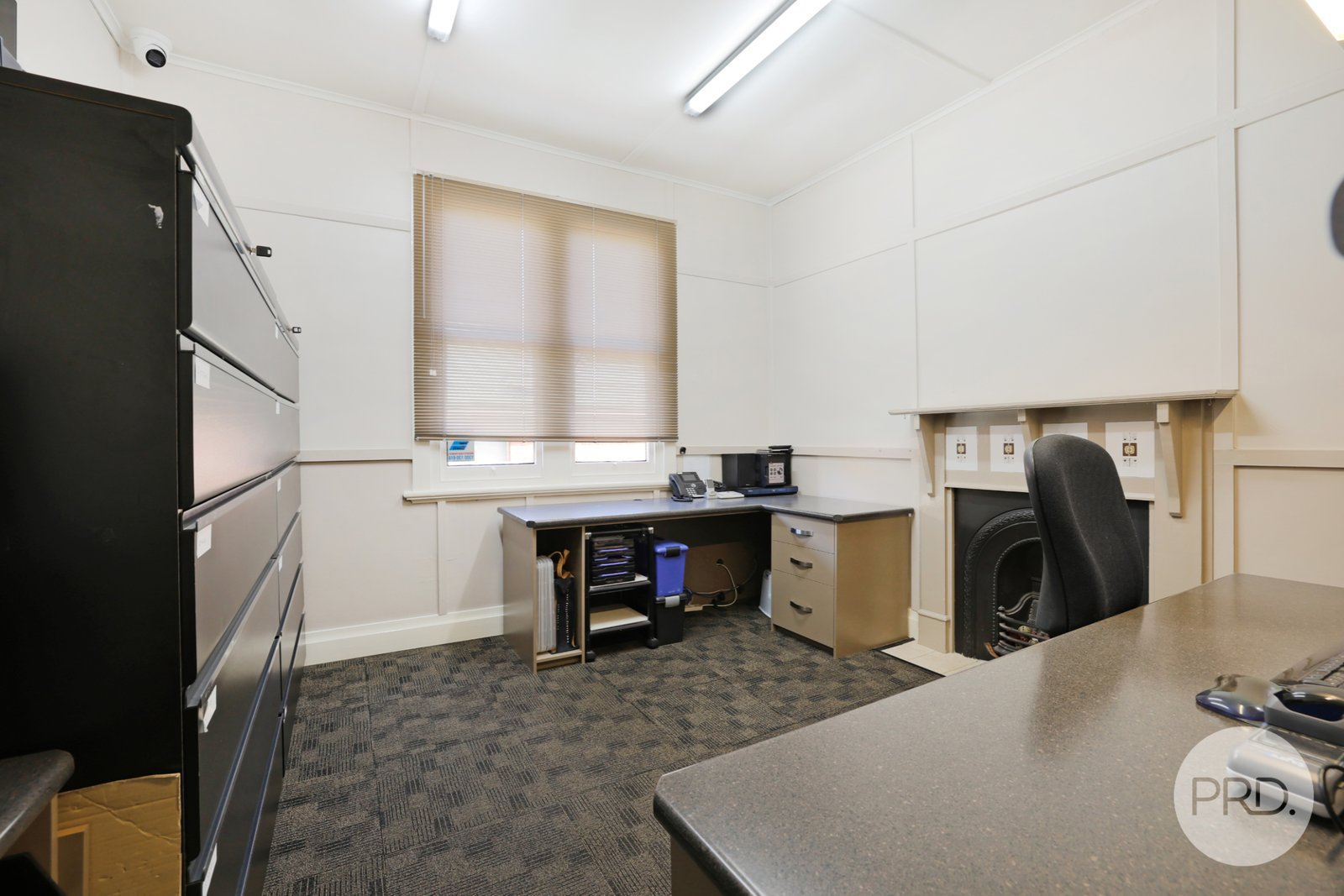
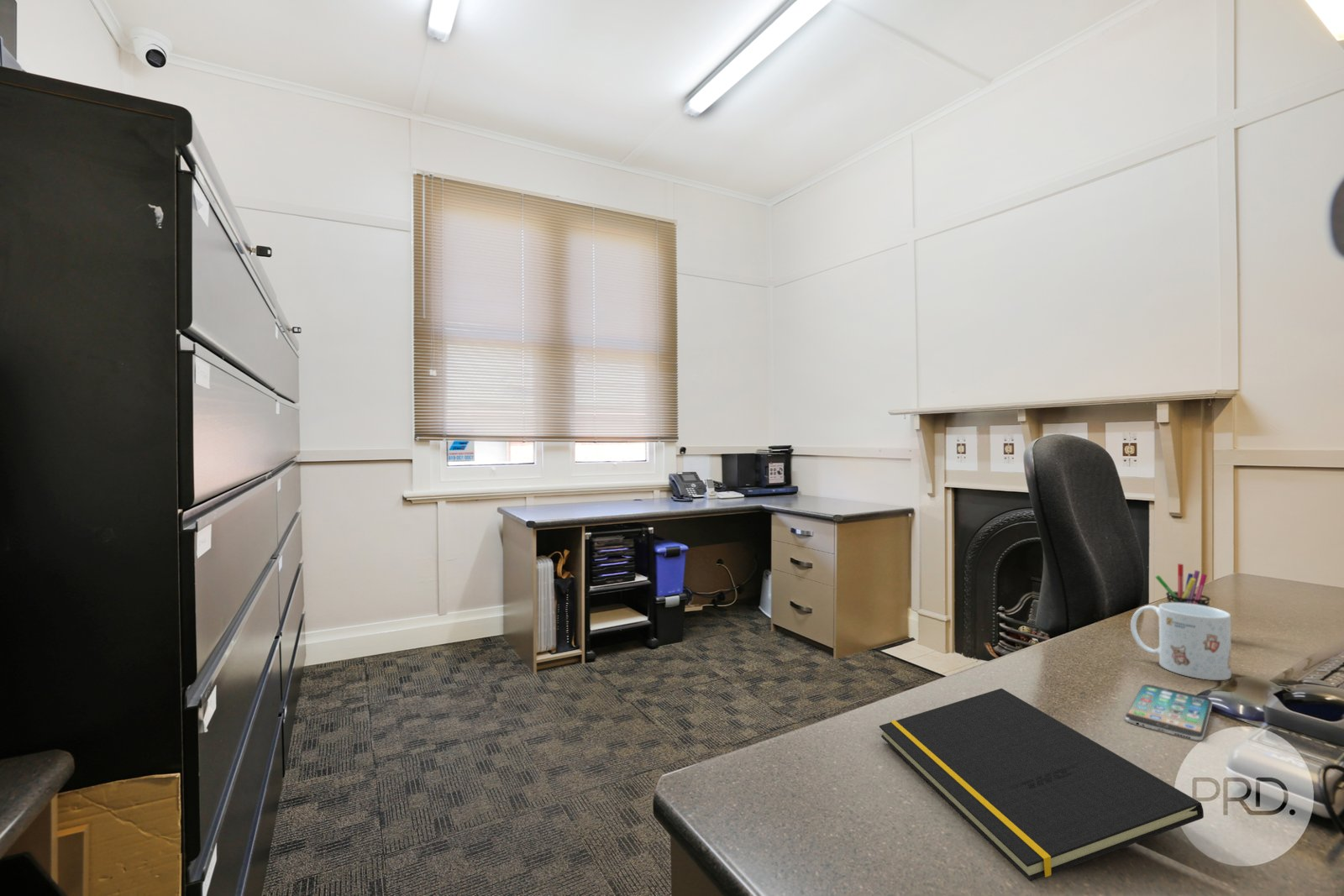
+ mug [1130,602,1232,681]
+ notepad [879,688,1205,882]
+ smartphone [1124,684,1214,741]
+ pen holder [1154,563,1211,607]
